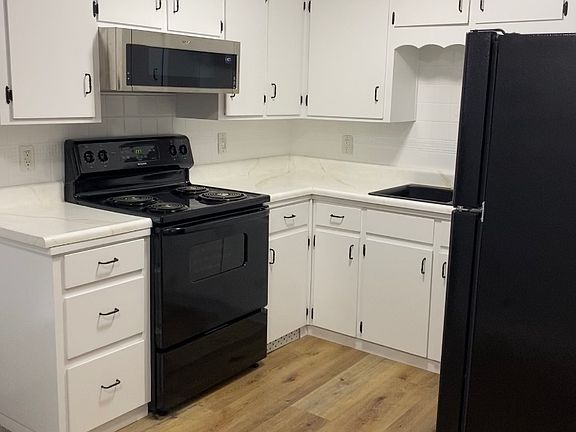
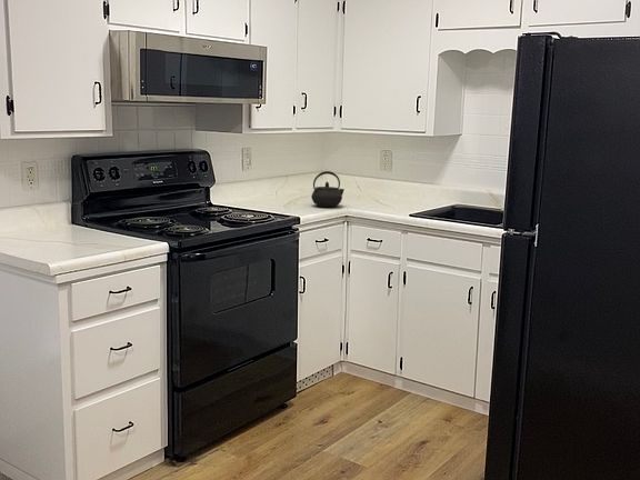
+ kettle [310,170,346,208]
